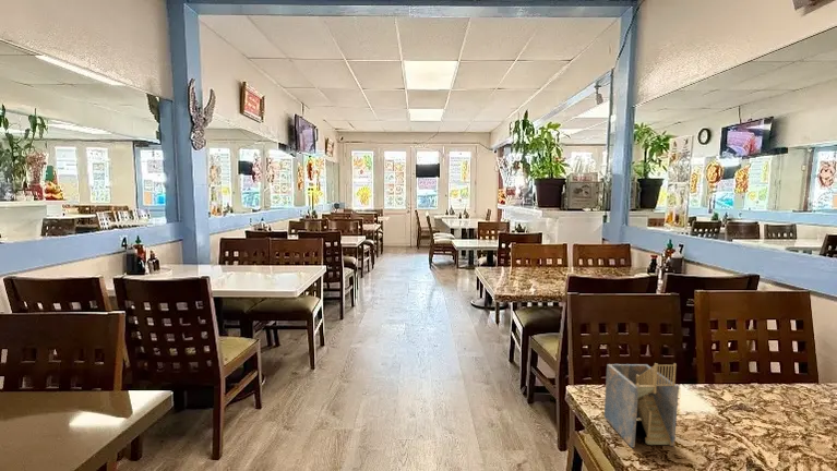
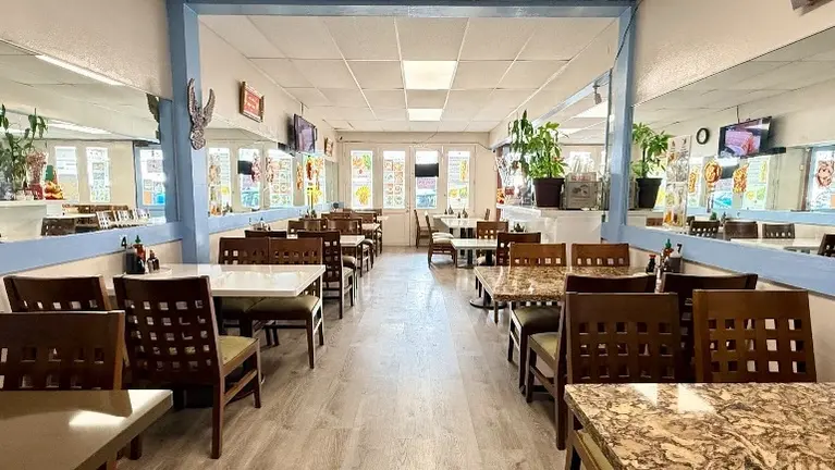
- napkin holder [603,362,680,448]
